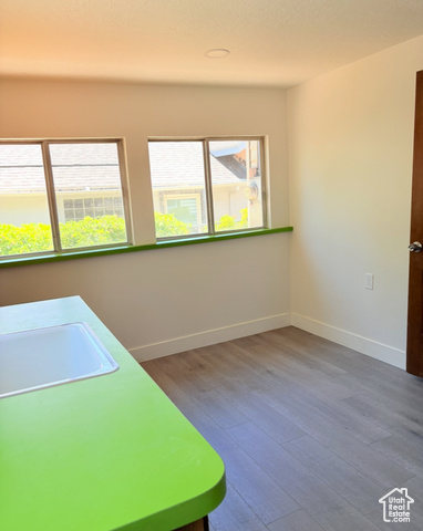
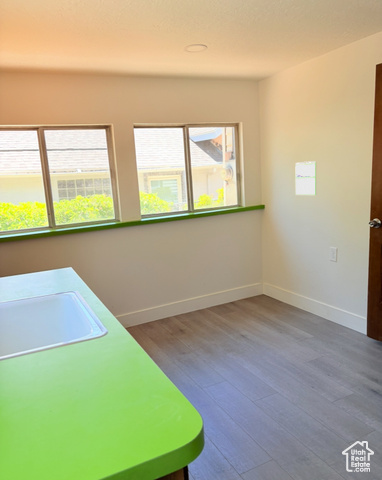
+ calendar [295,160,317,196]
